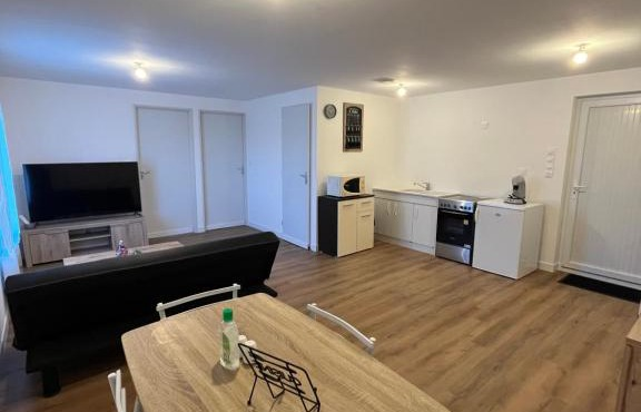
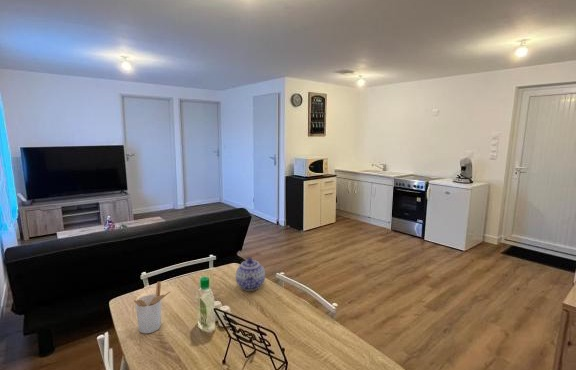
+ teapot [235,256,266,292]
+ utensil holder [133,281,171,334]
